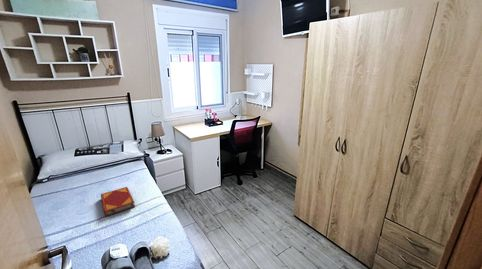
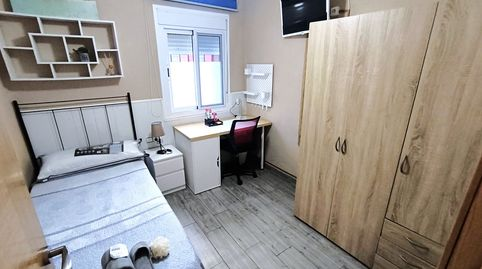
- hardback book [100,186,136,217]
